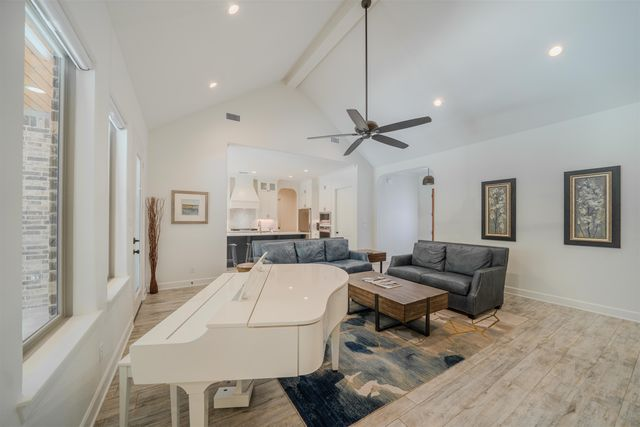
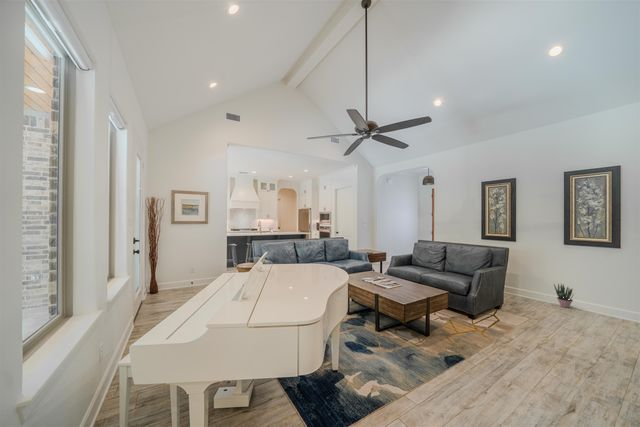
+ potted plant [553,283,575,309]
